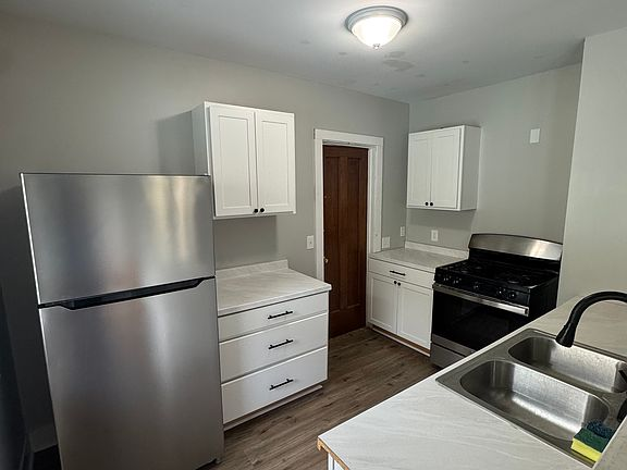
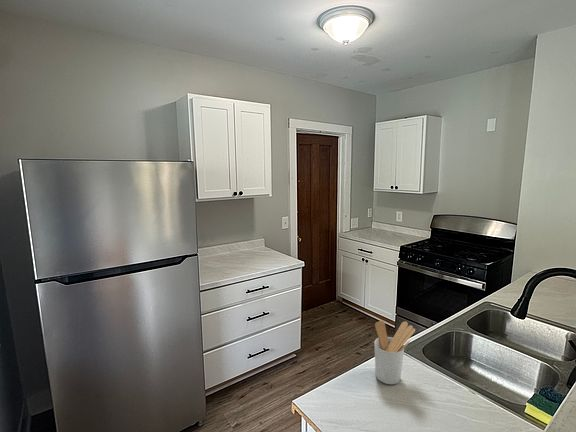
+ utensil holder [374,319,416,385]
